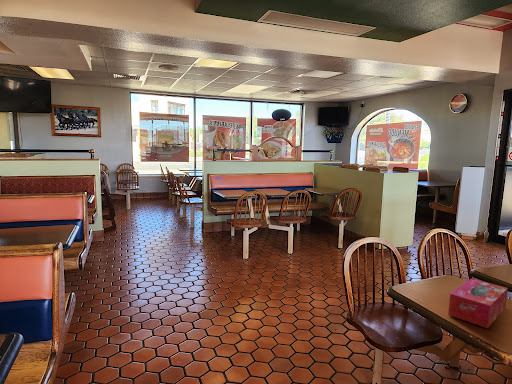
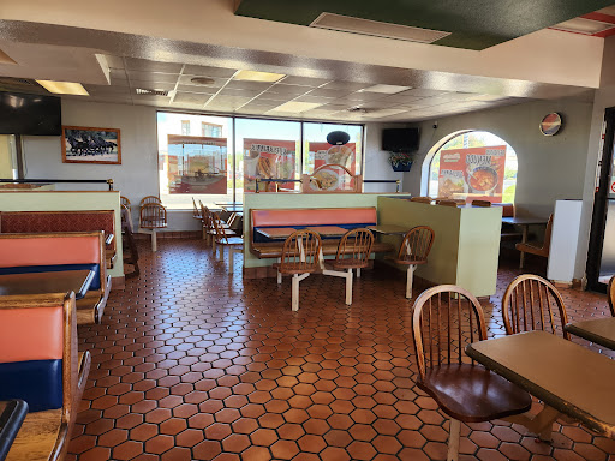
- tissue box [447,278,509,329]
